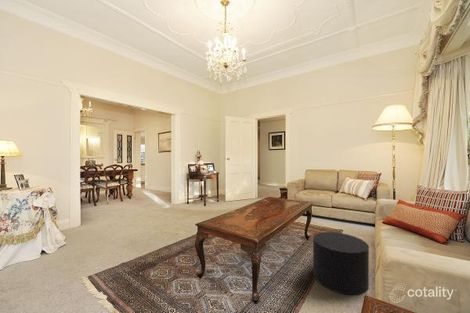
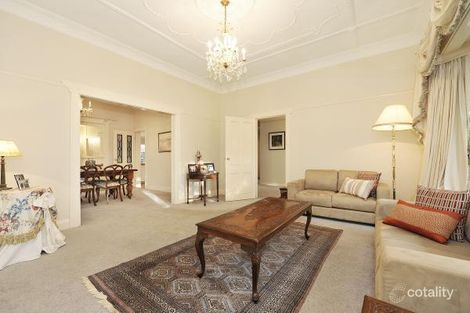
- stool [312,231,370,296]
